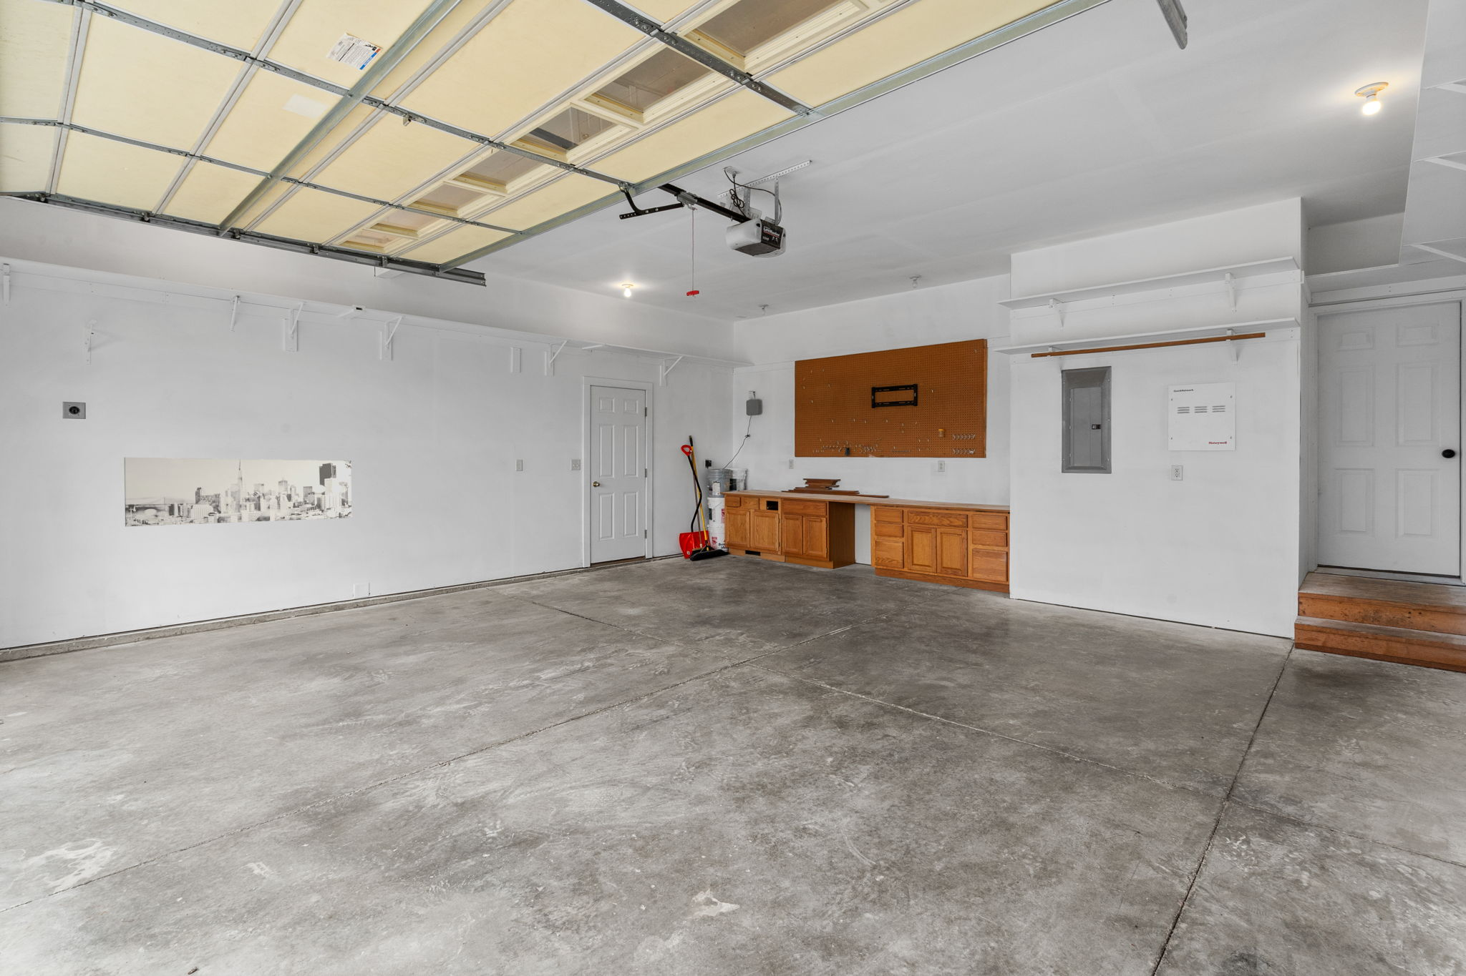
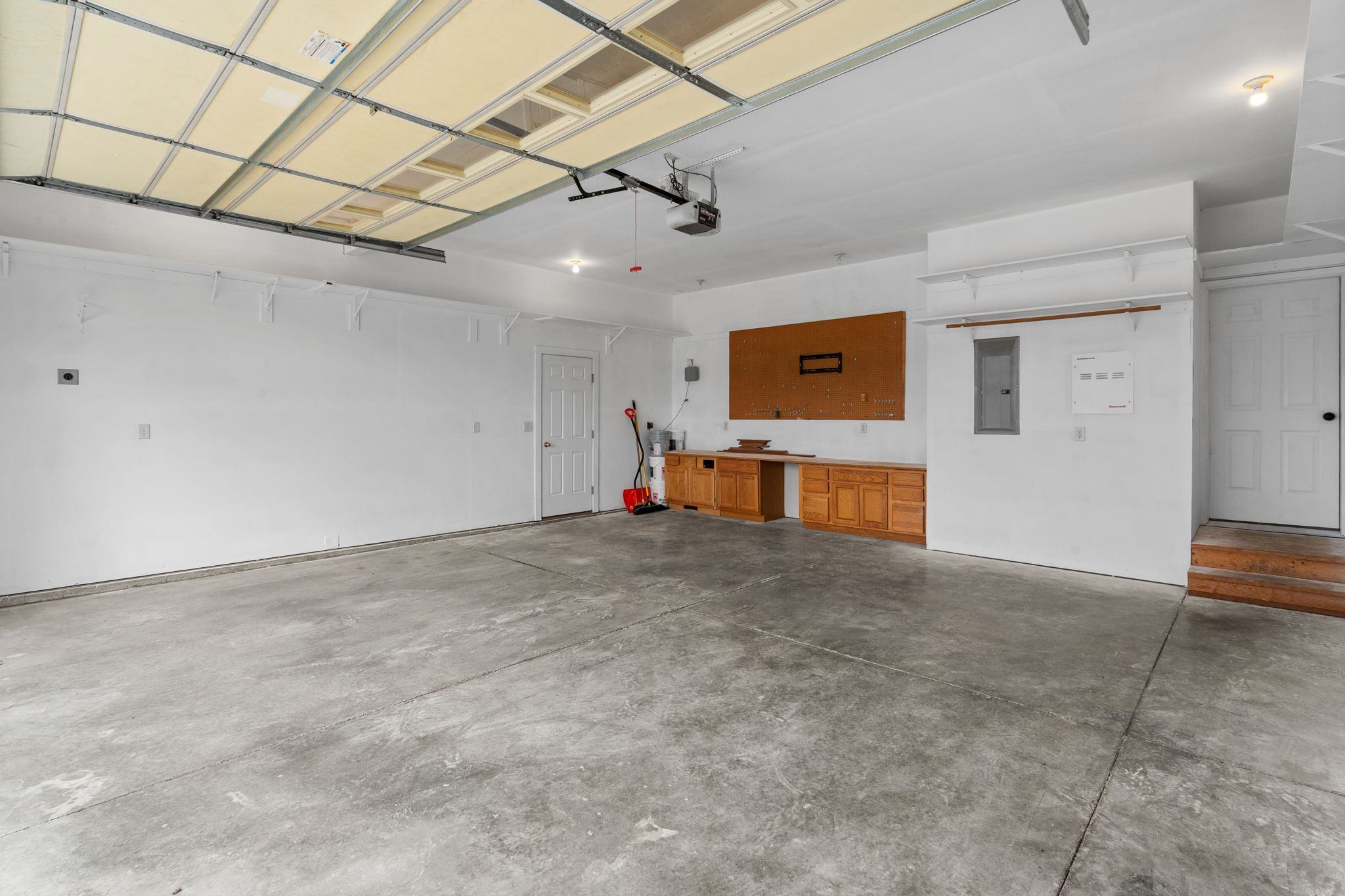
- wall art [124,456,352,527]
